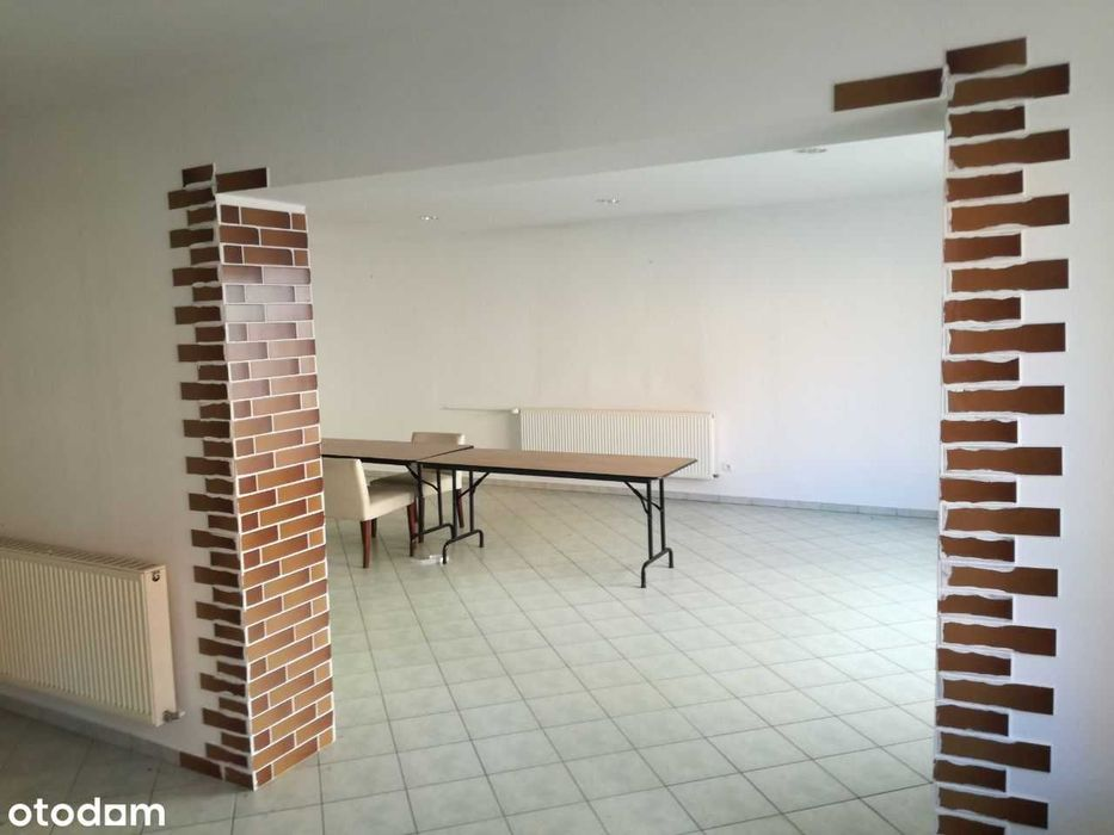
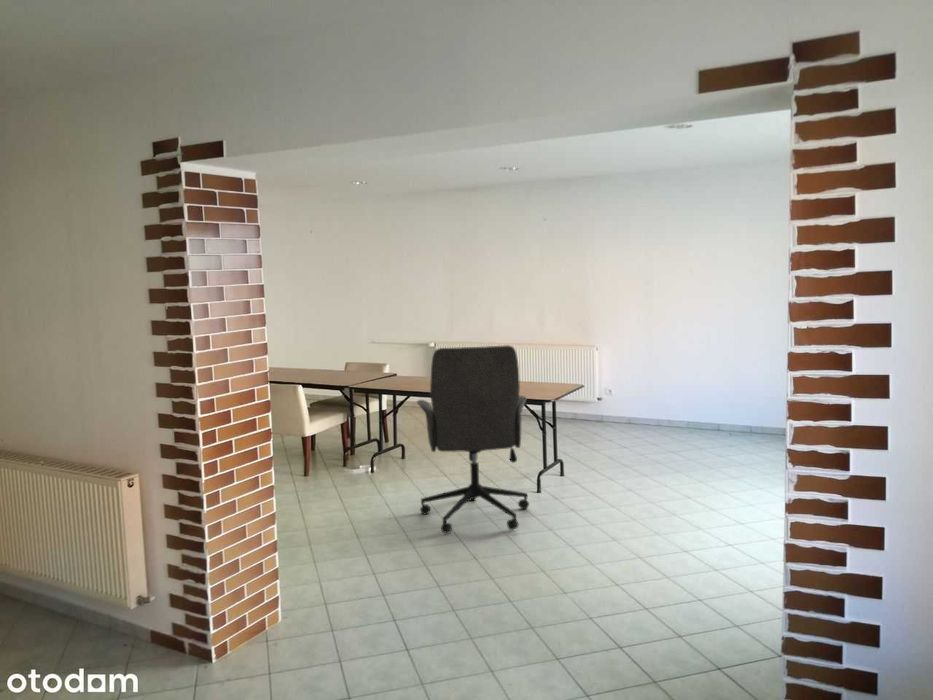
+ office chair [415,344,530,534]
